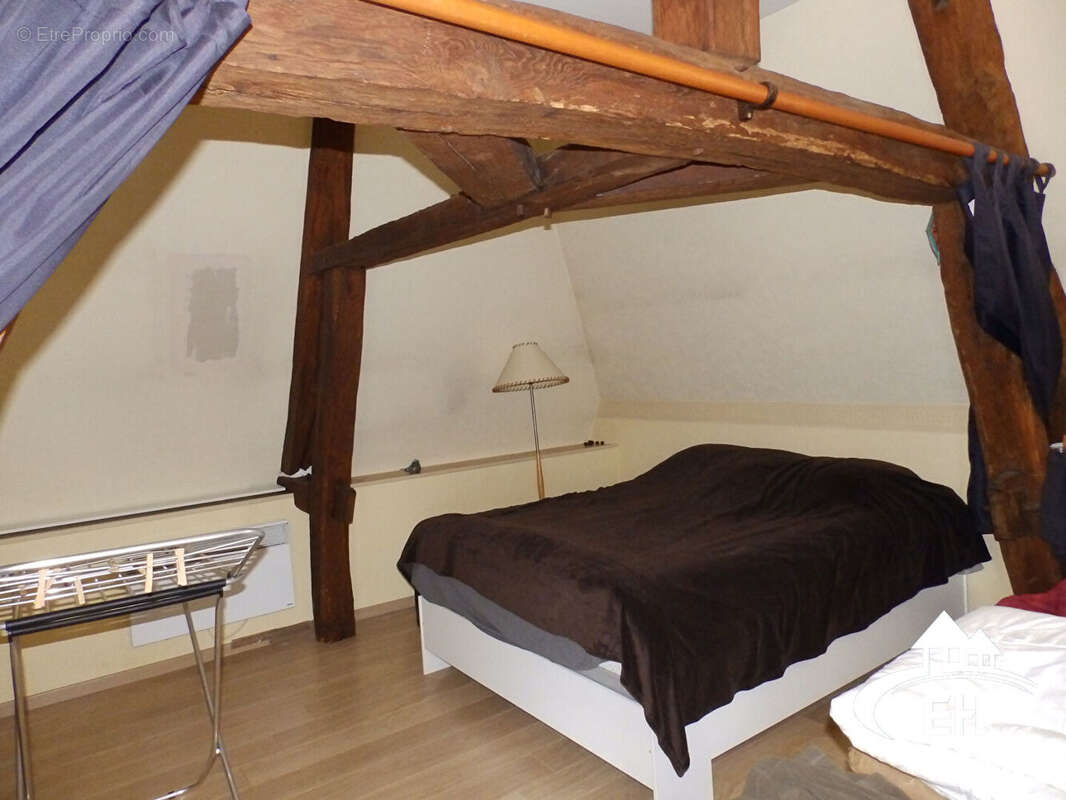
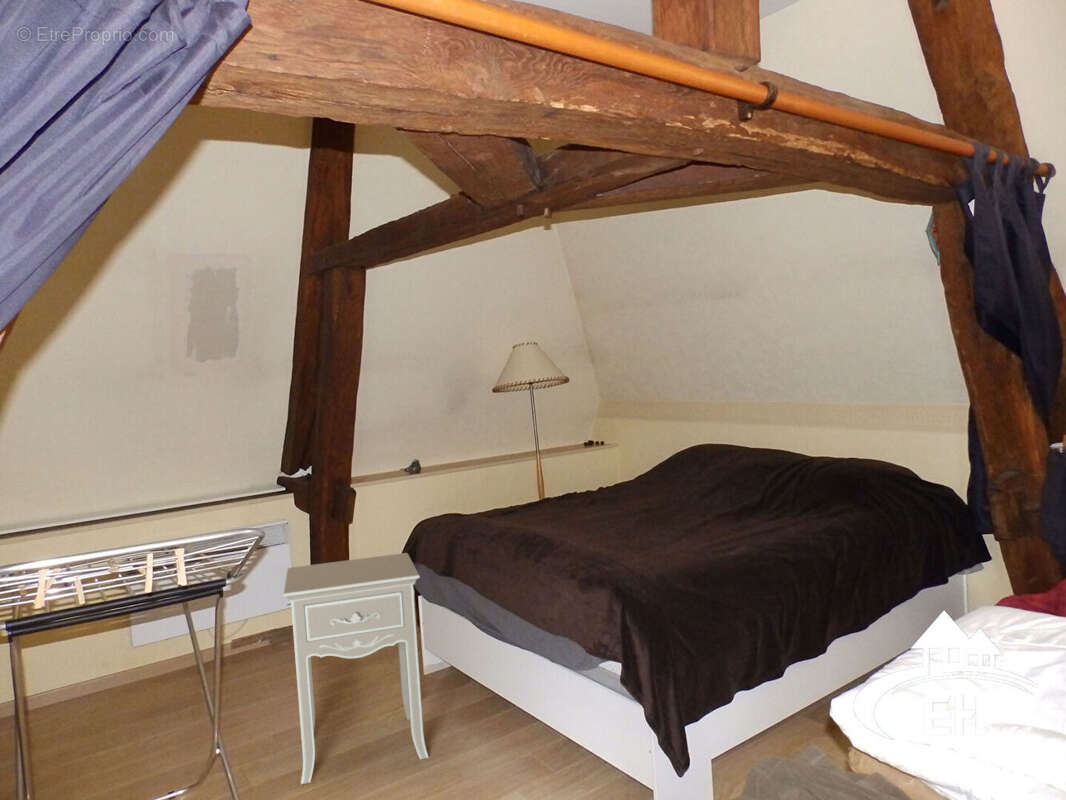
+ nightstand [282,552,430,785]
